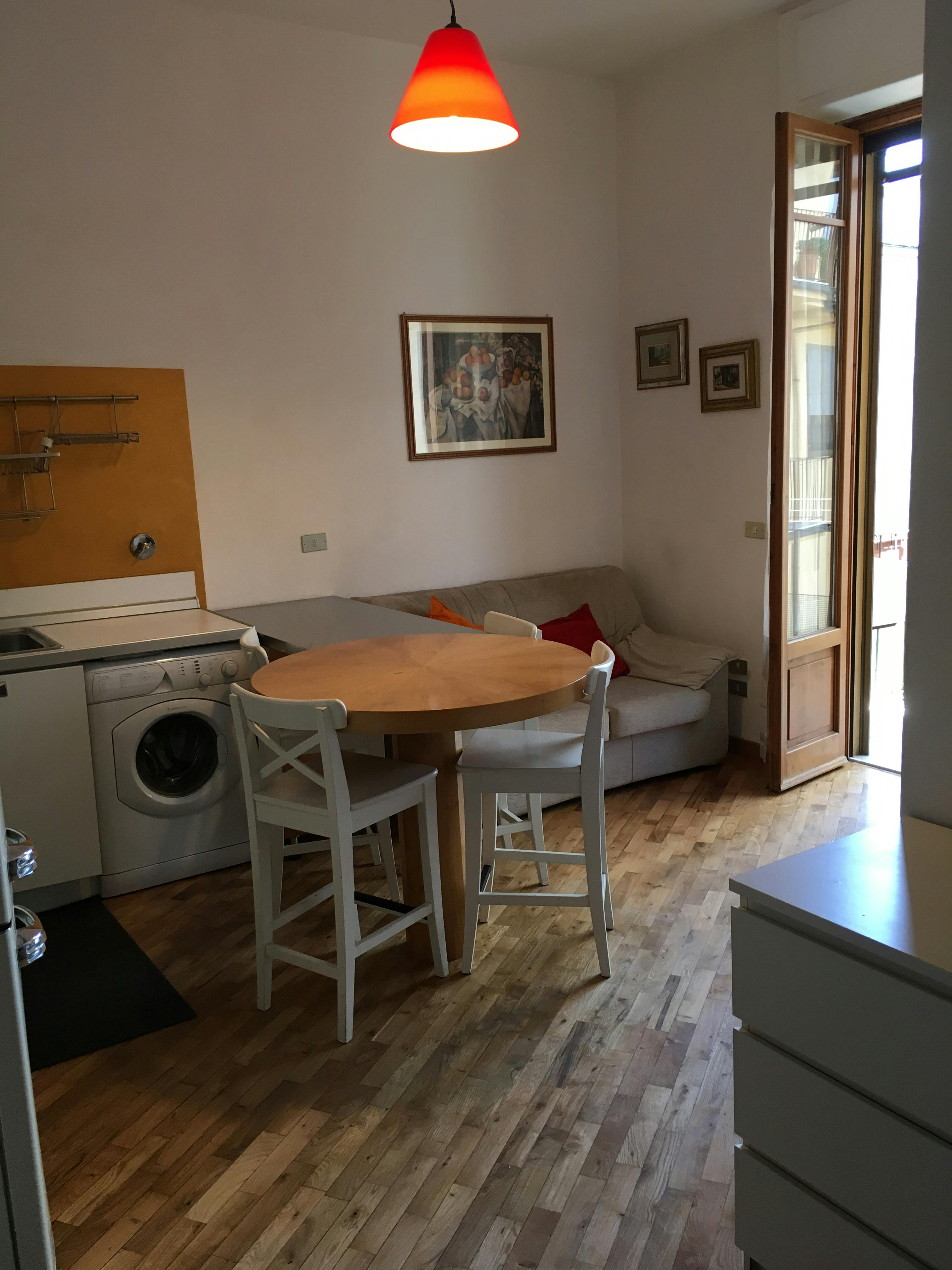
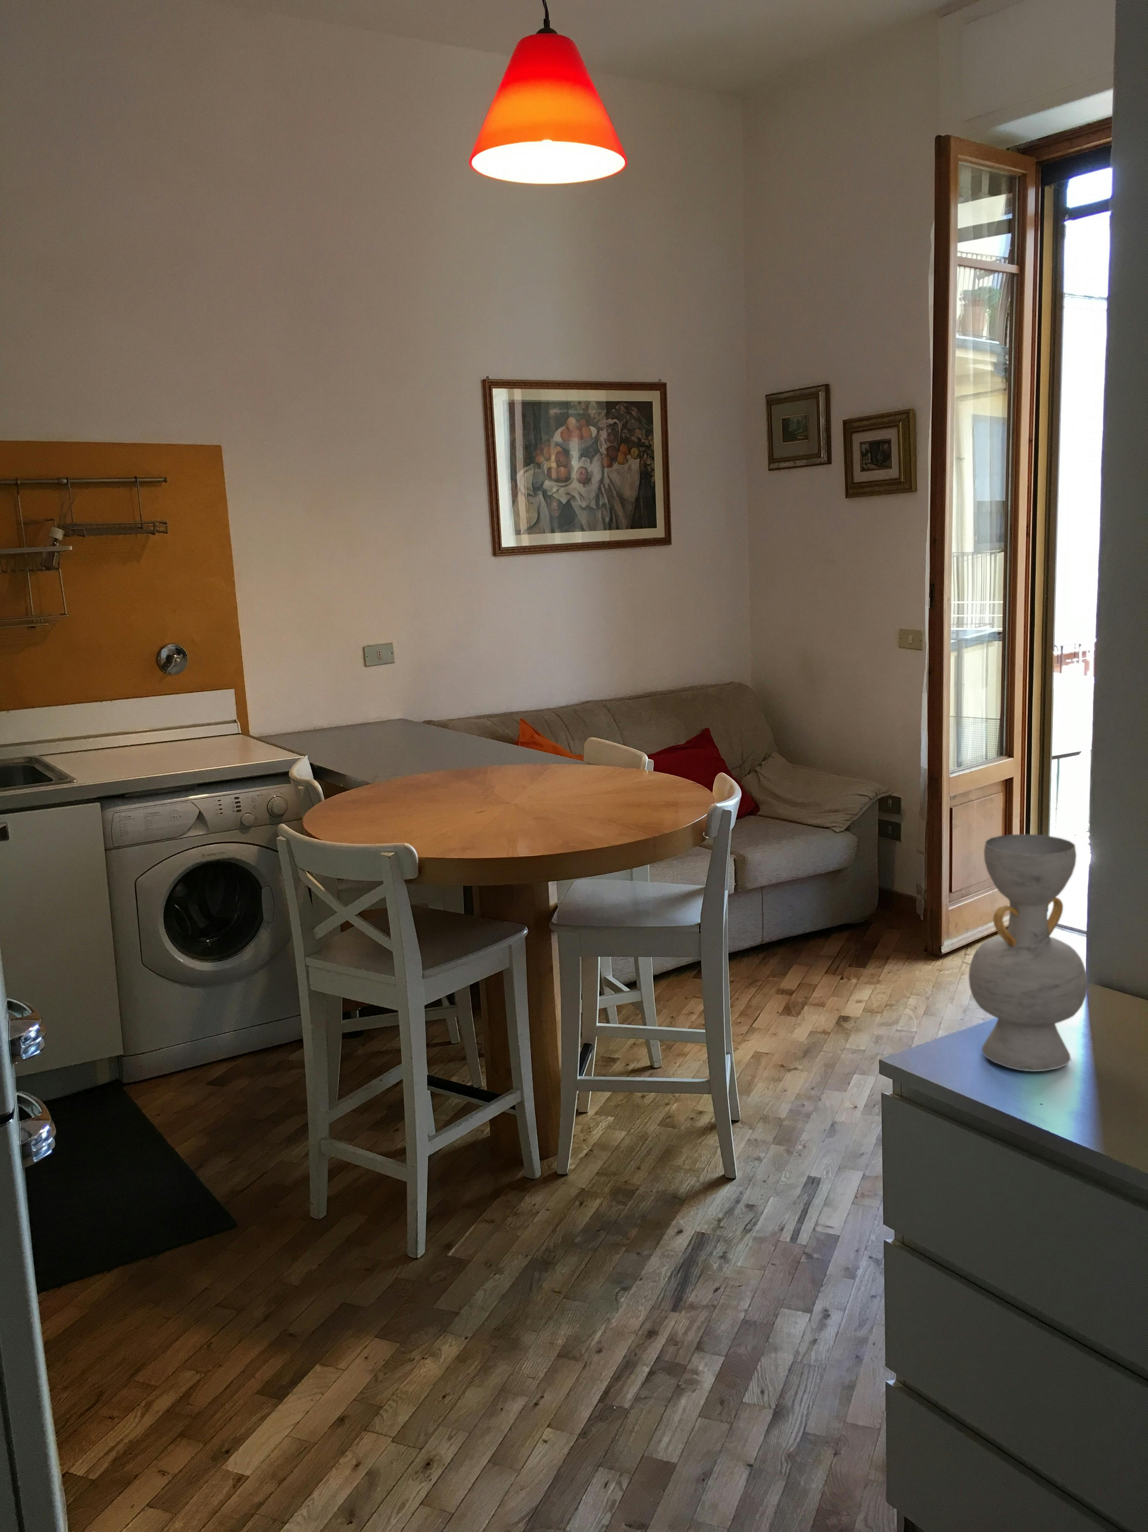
+ decorative vase [968,834,1088,1072]
